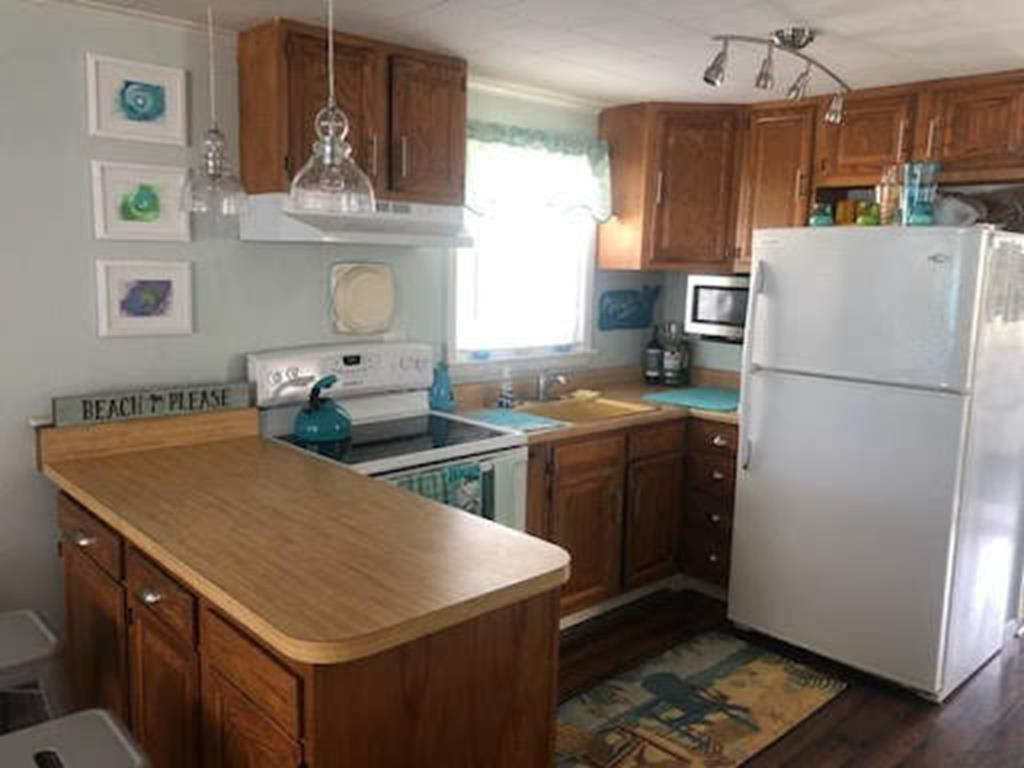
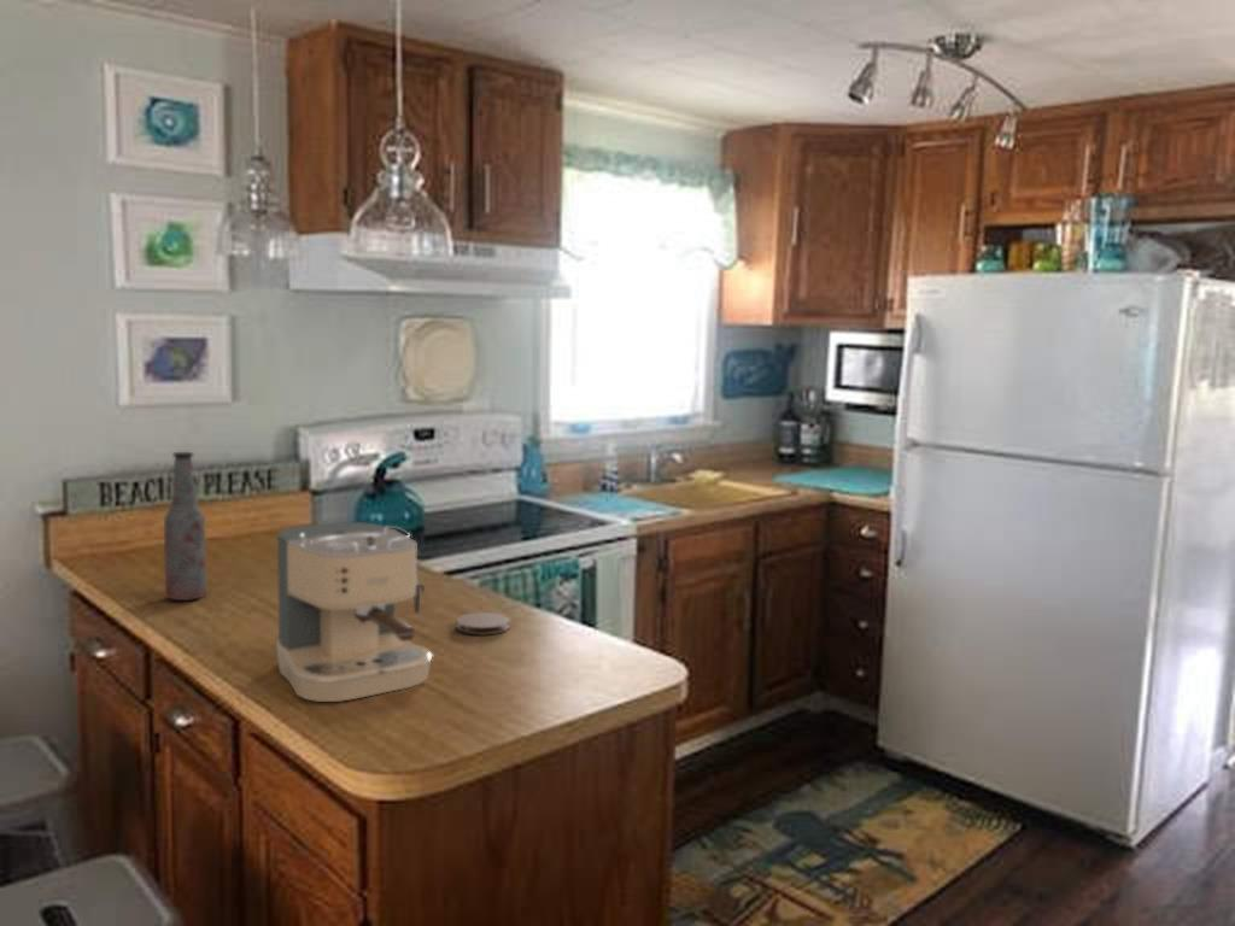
+ coffee maker [275,521,434,703]
+ bottle [163,451,207,602]
+ coaster [455,611,511,635]
